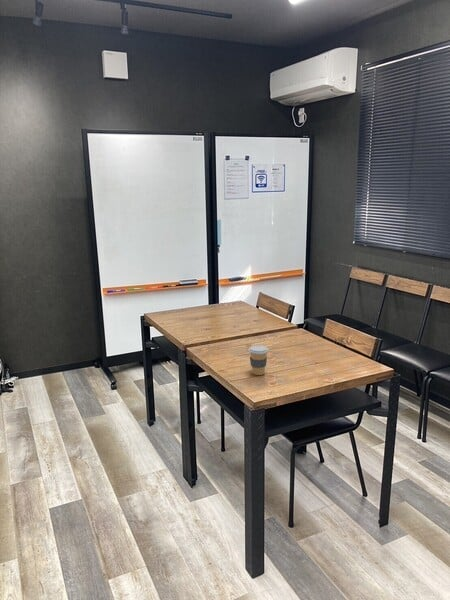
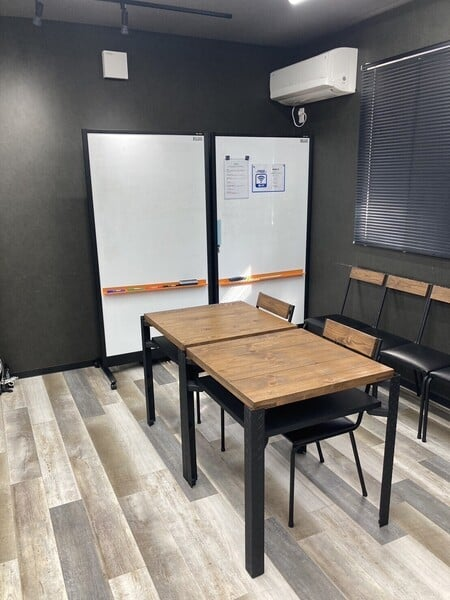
- coffee cup [248,344,269,376]
